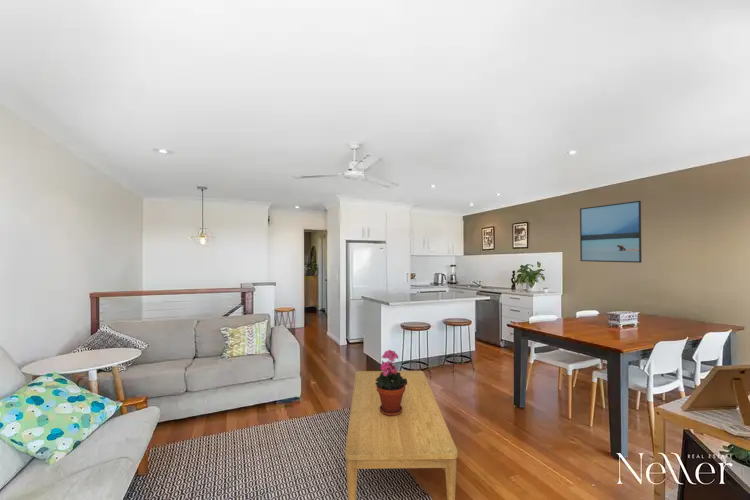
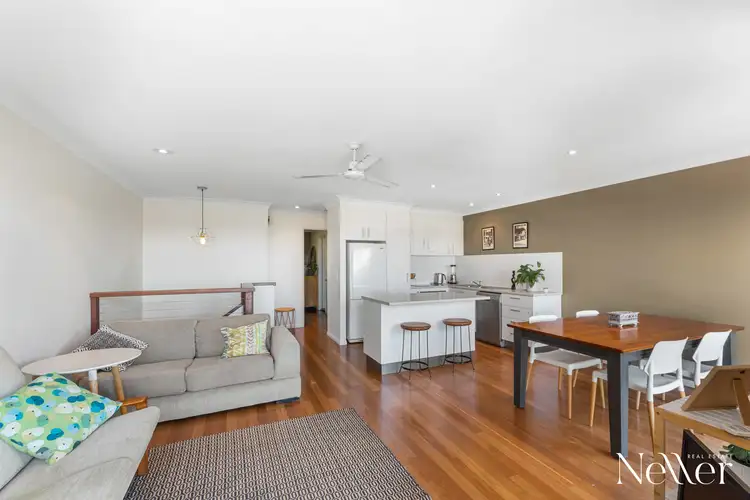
- potted plant [375,349,407,416]
- coffee table [344,370,459,500]
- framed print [579,200,643,264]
